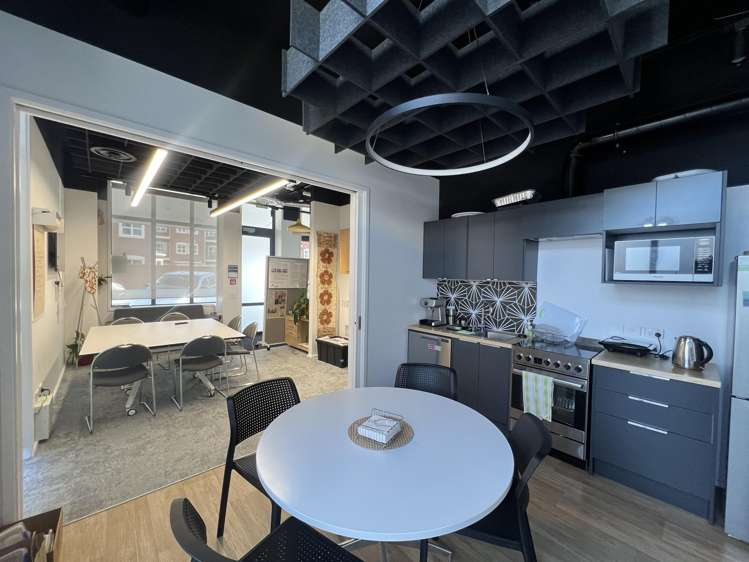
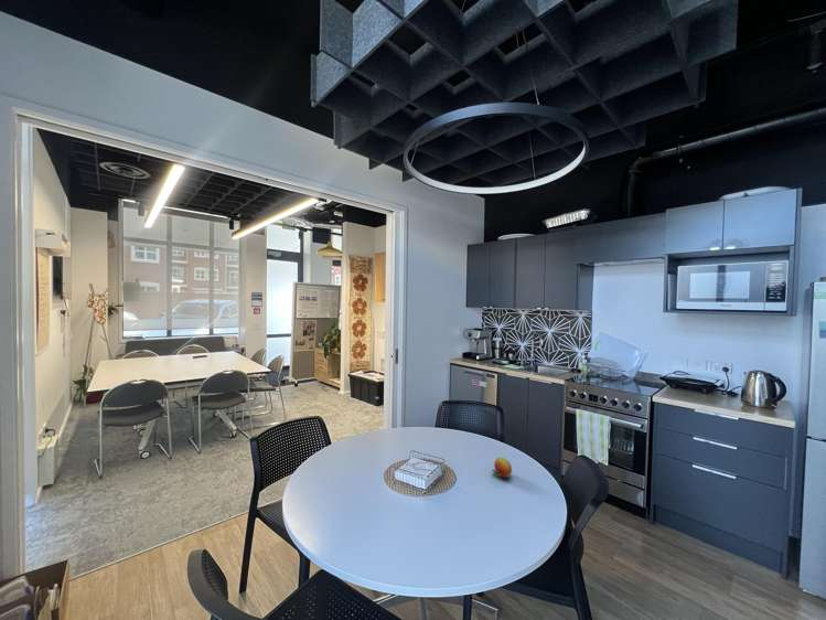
+ fruit [492,456,513,479]
